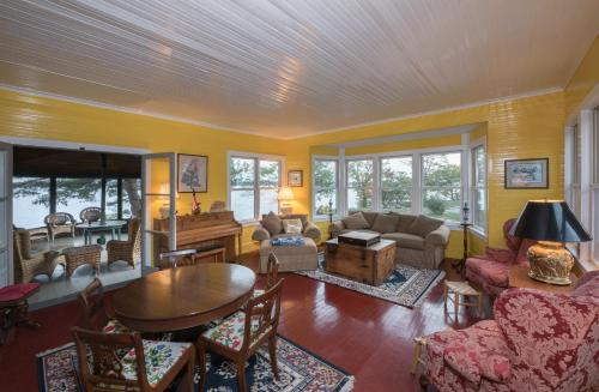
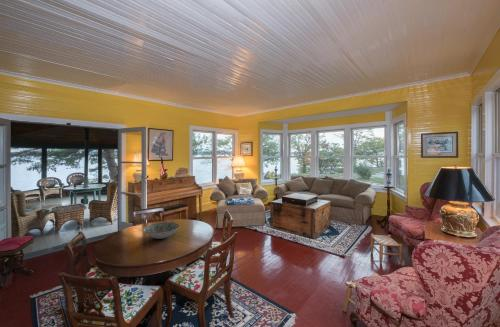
+ decorative bowl [142,222,180,240]
